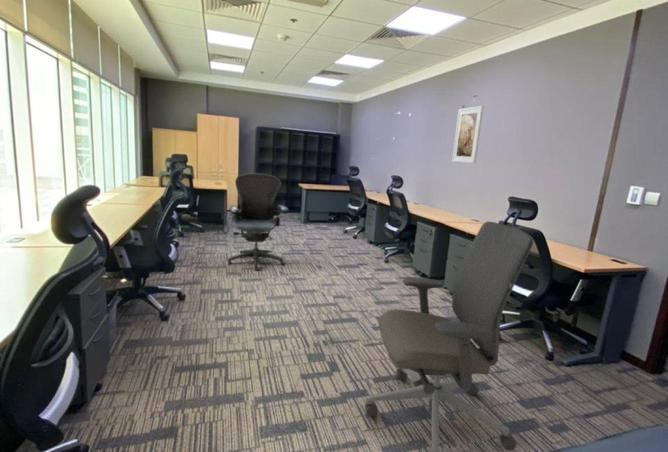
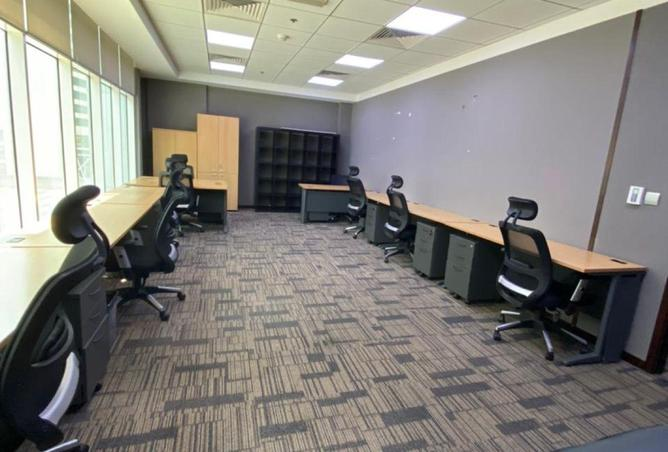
- office chair [227,172,290,272]
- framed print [451,105,485,164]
- office chair [364,221,534,452]
